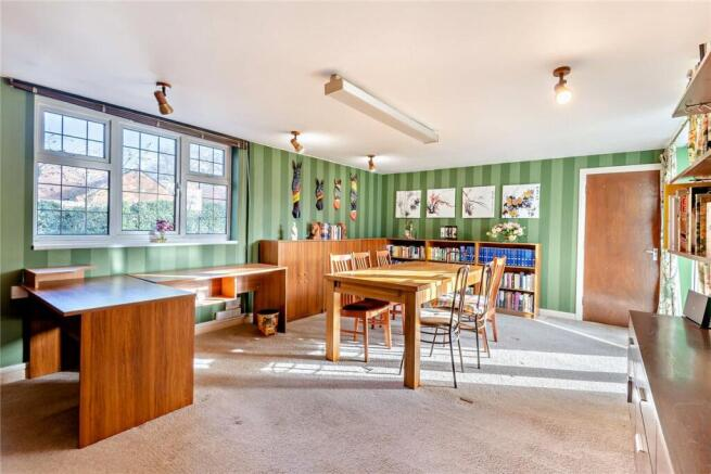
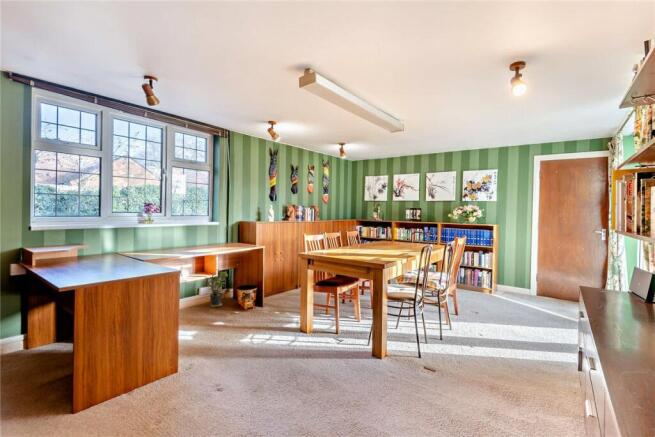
+ potted plant [204,269,229,308]
